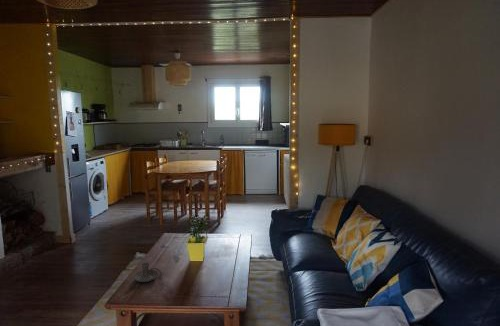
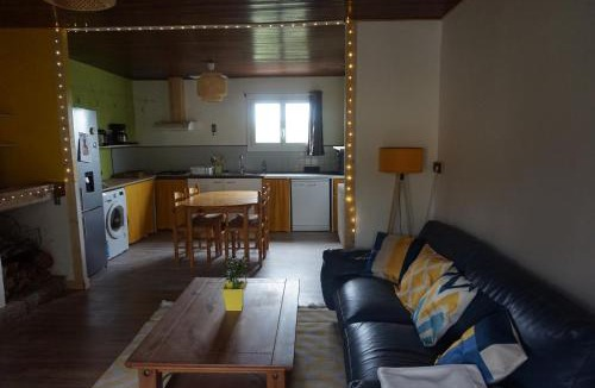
- candle holder [132,262,163,283]
